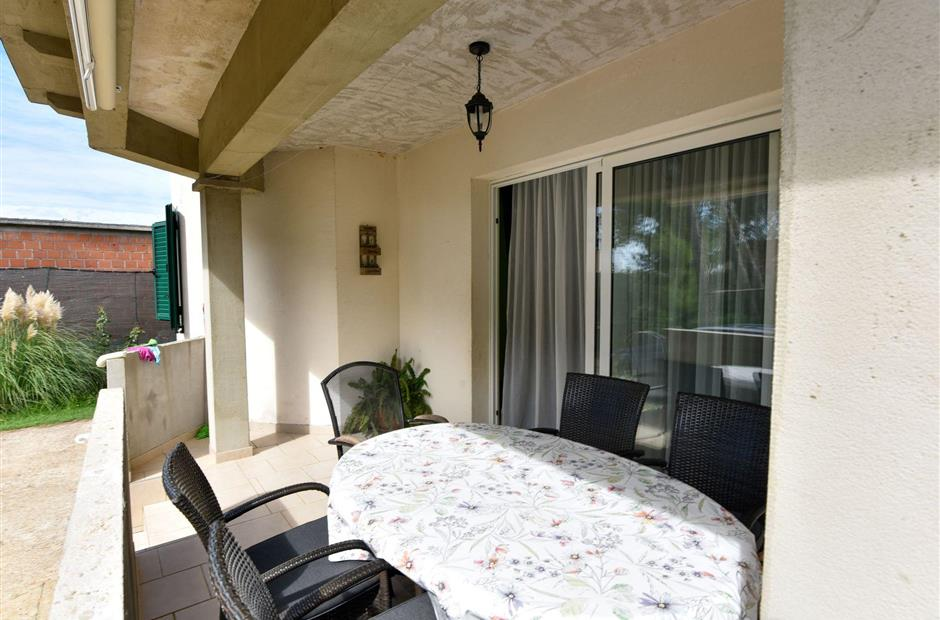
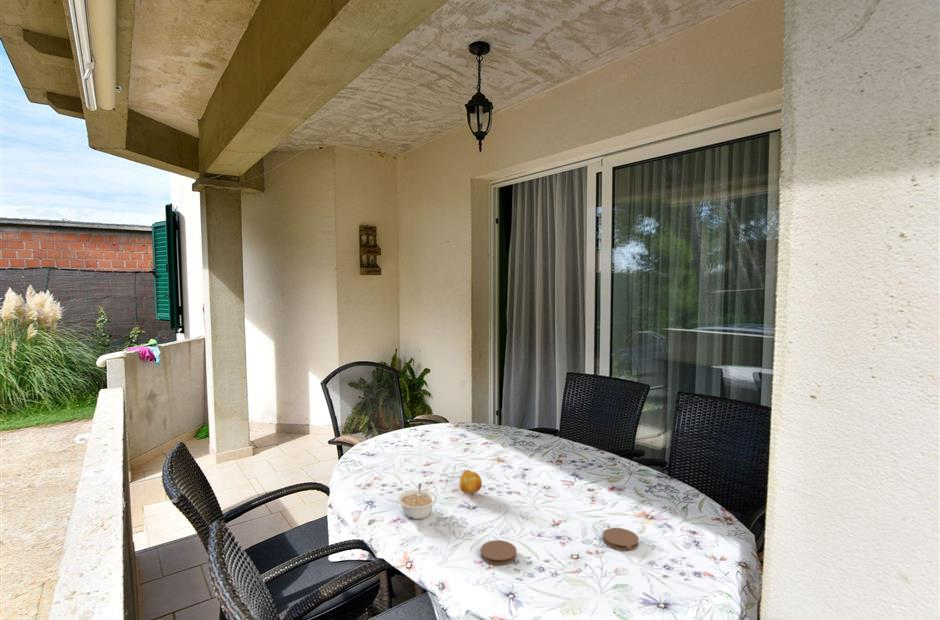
+ legume [397,482,438,520]
+ fruit [458,469,483,495]
+ coaster [479,539,518,566]
+ coaster [602,527,640,551]
